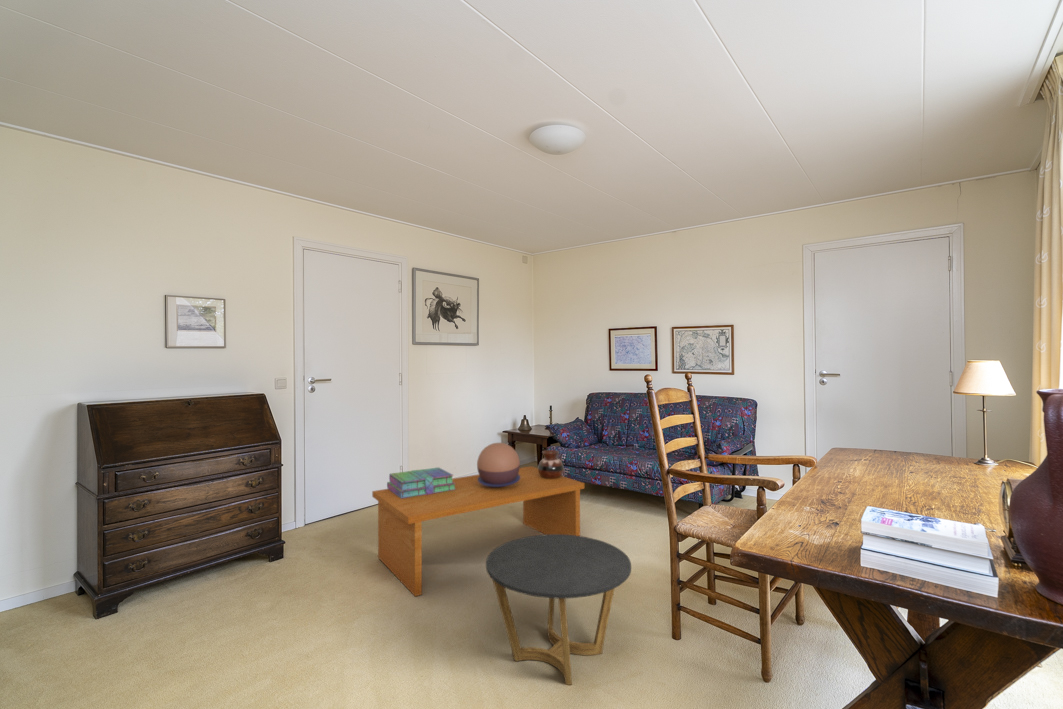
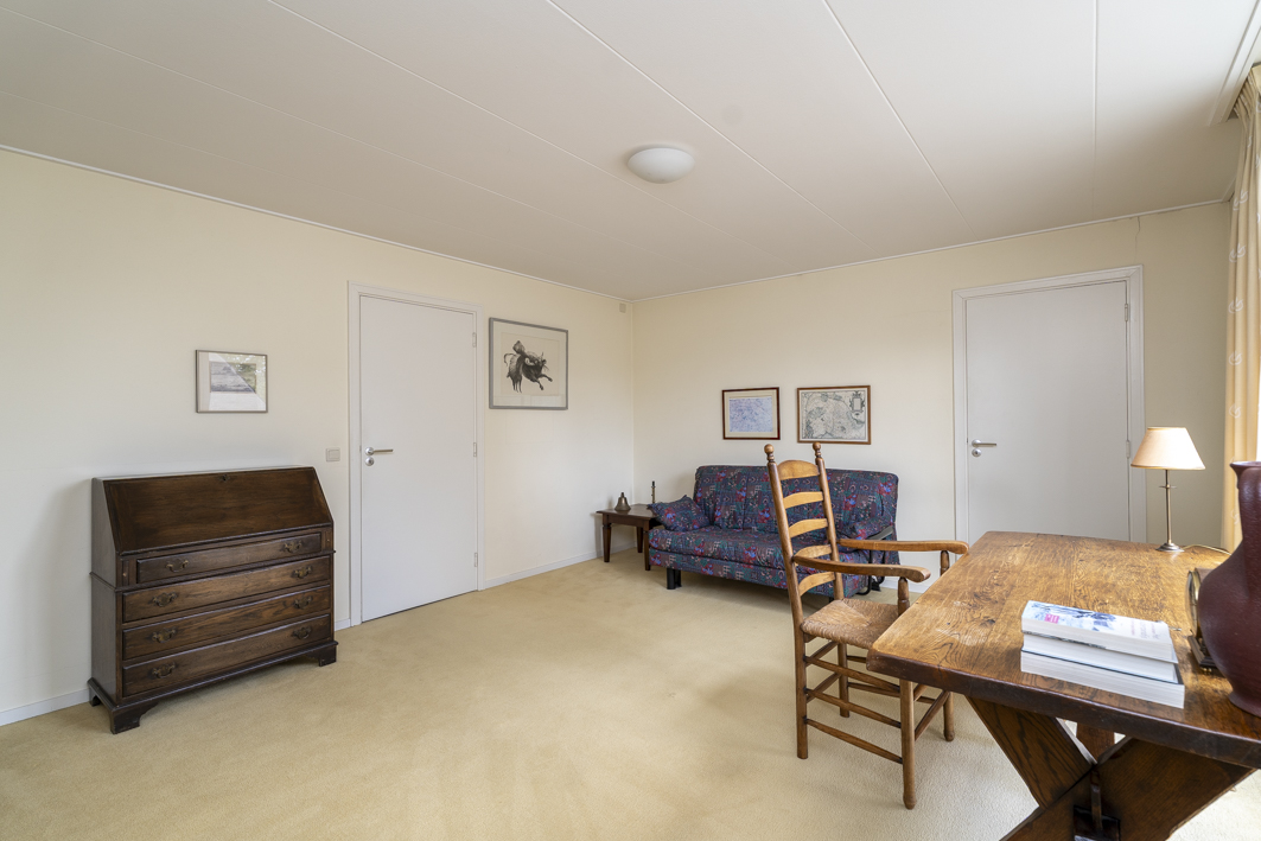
- decorative bowl [476,442,521,487]
- side table [485,534,632,686]
- coffee table [371,465,585,597]
- stack of books [386,466,456,498]
- vase [537,449,565,478]
